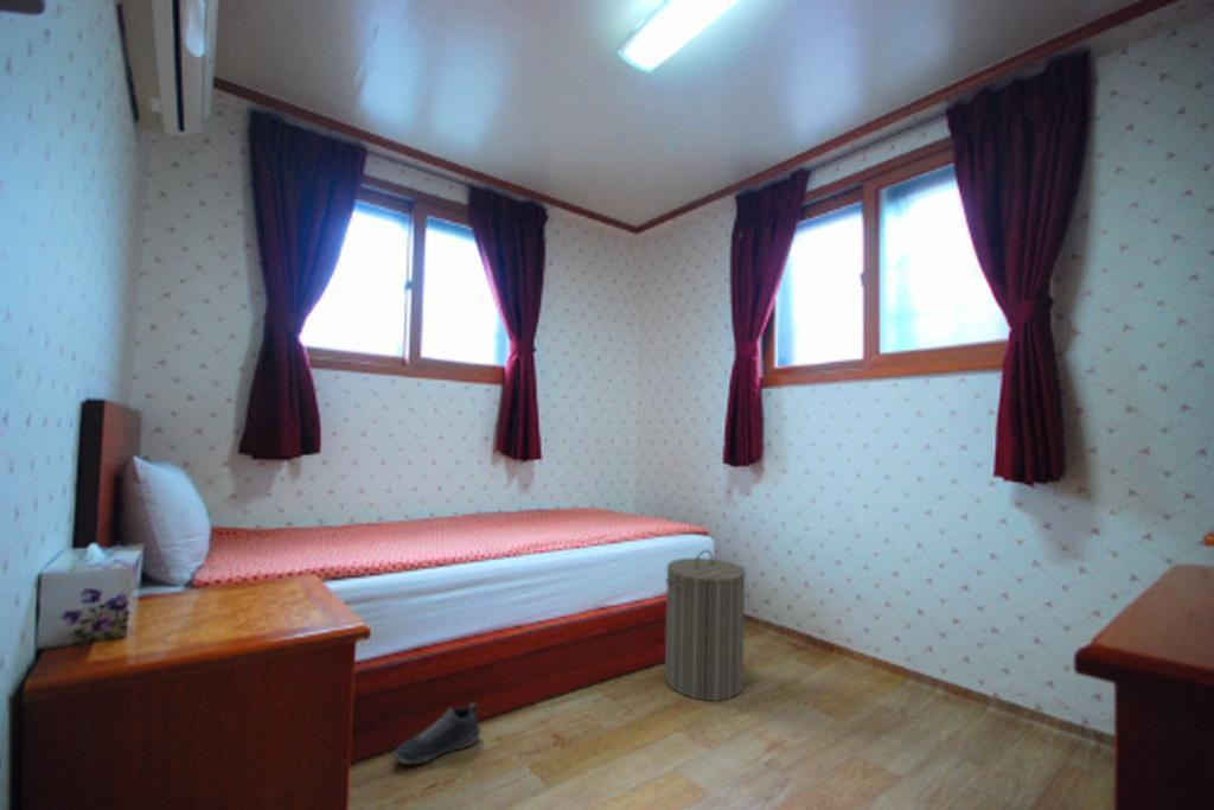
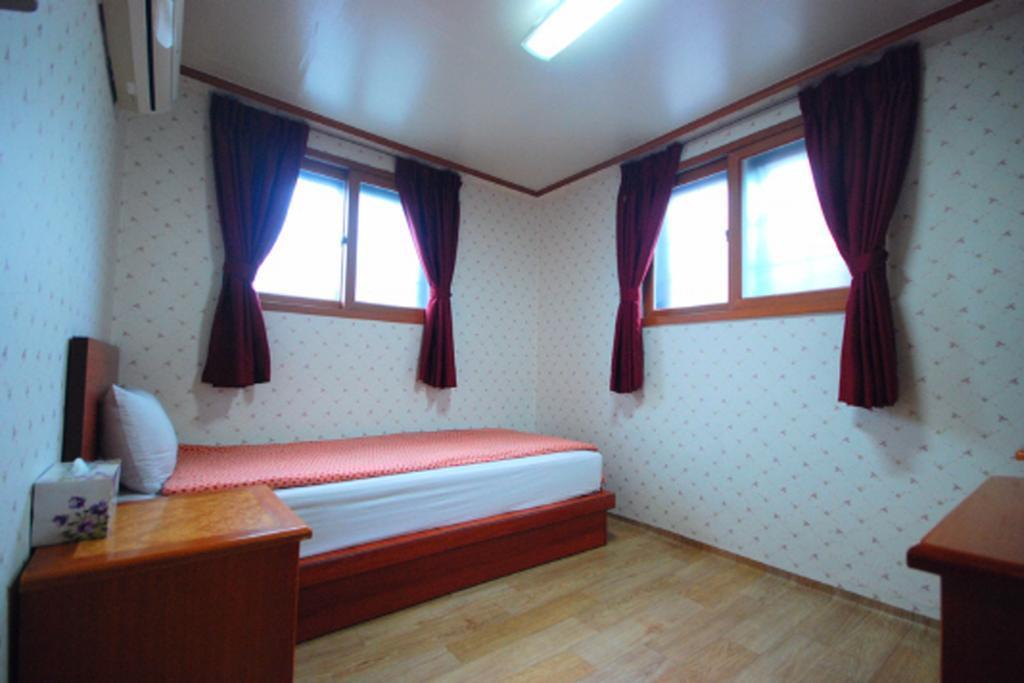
- laundry hamper [664,549,747,702]
- shoe [392,702,483,766]
